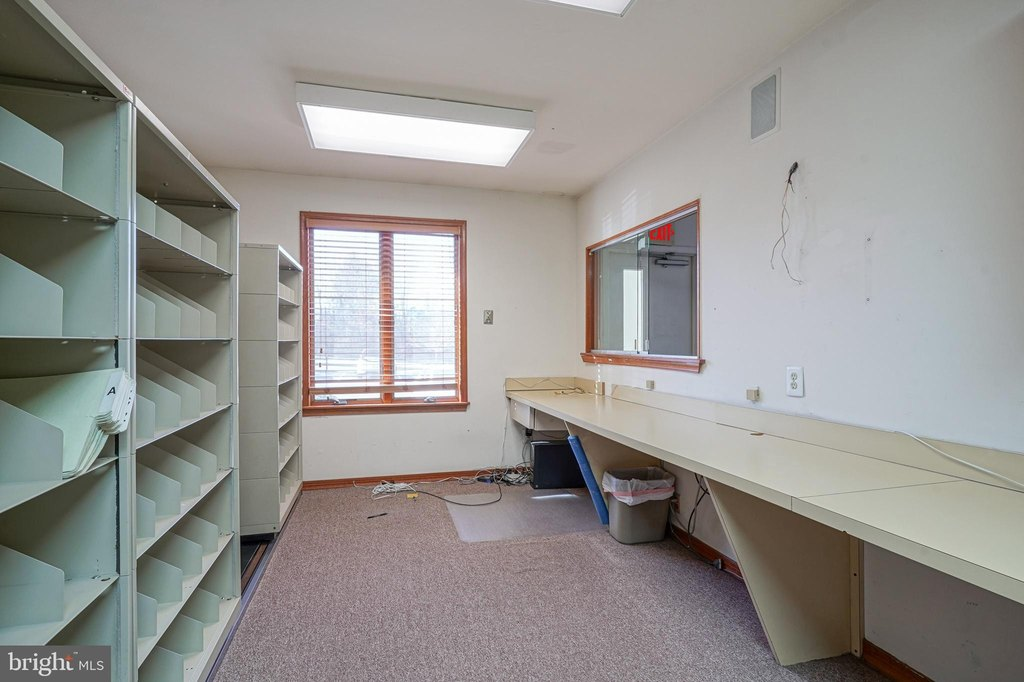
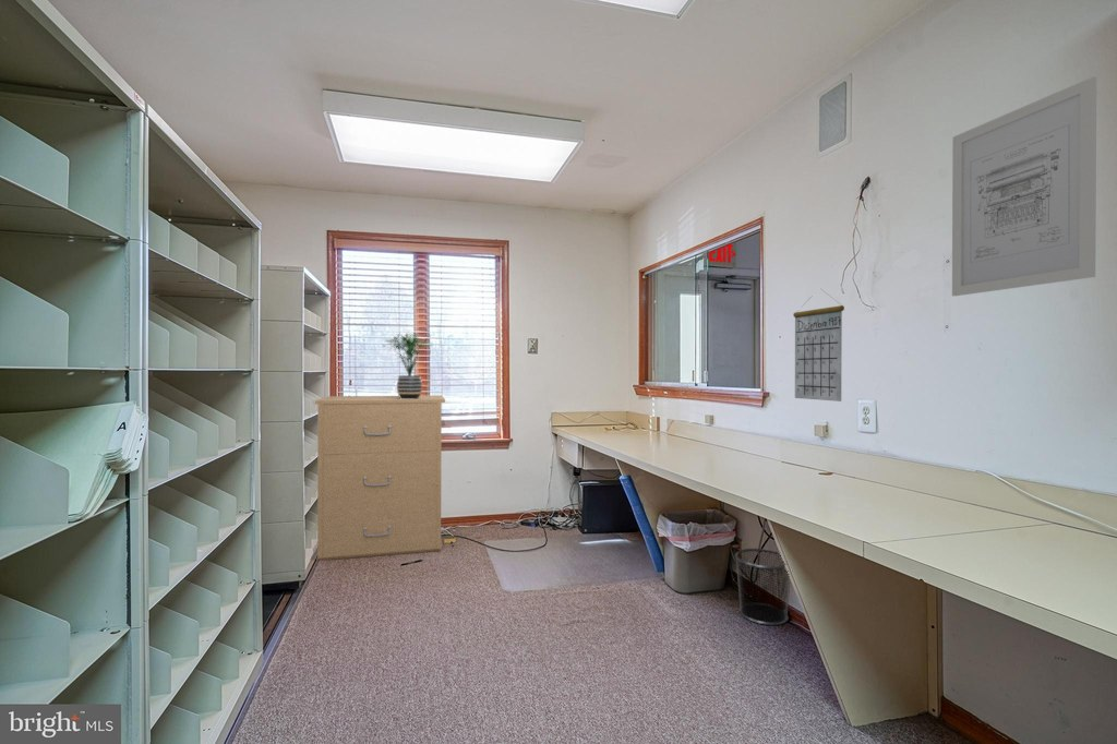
+ waste bin [734,548,791,626]
+ potted plant [382,332,433,399]
+ calendar [792,289,845,403]
+ filing cabinet [314,395,446,562]
+ wall art [951,75,1097,297]
